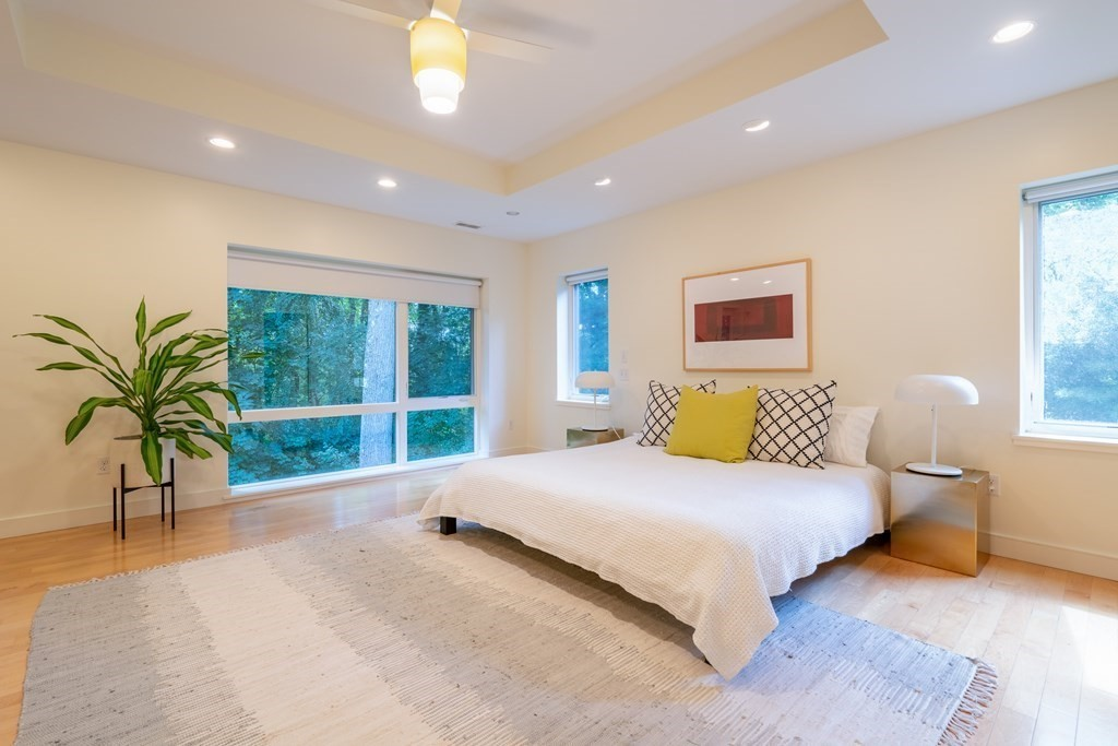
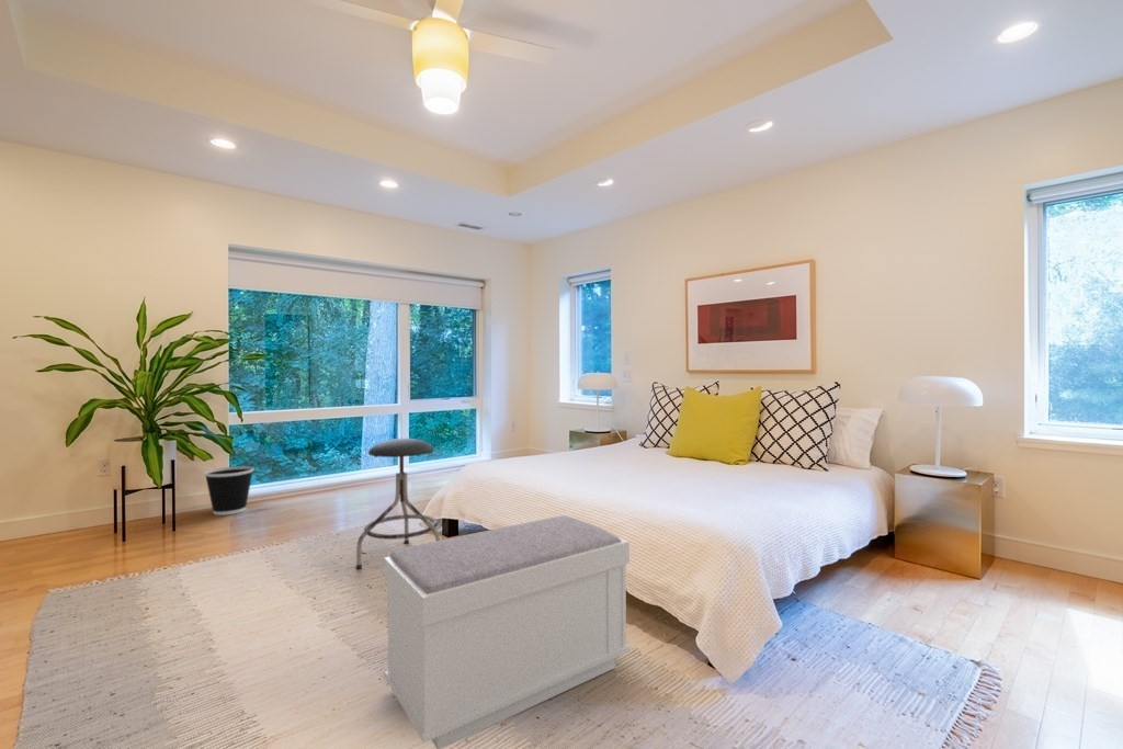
+ bench [383,514,631,749]
+ stool [355,438,442,570]
+ wastebasket [203,465,256,517]
